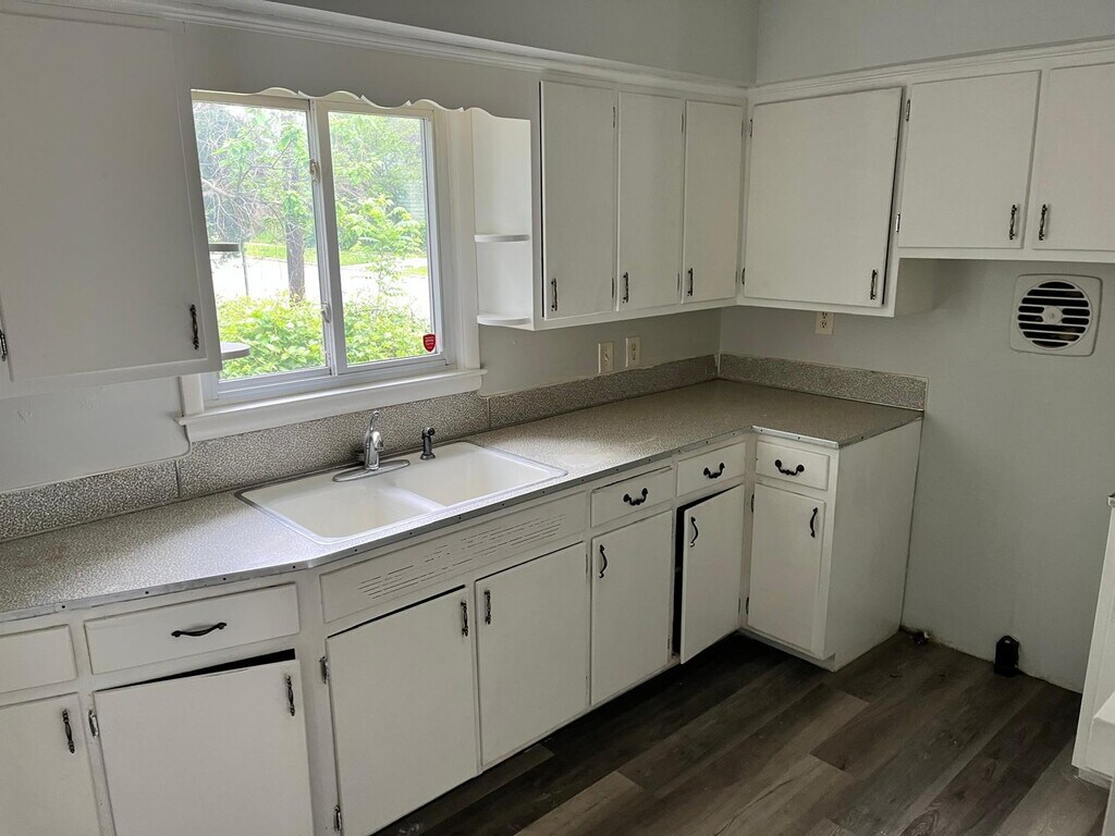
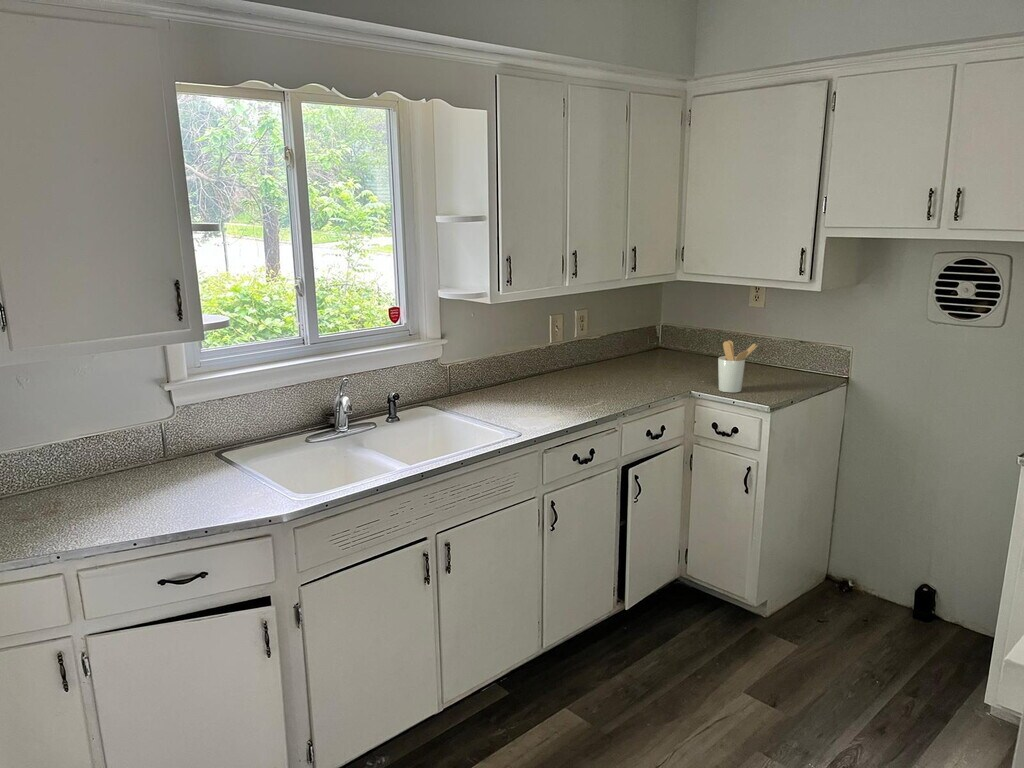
+ utensil holder [717,339,758,394]
